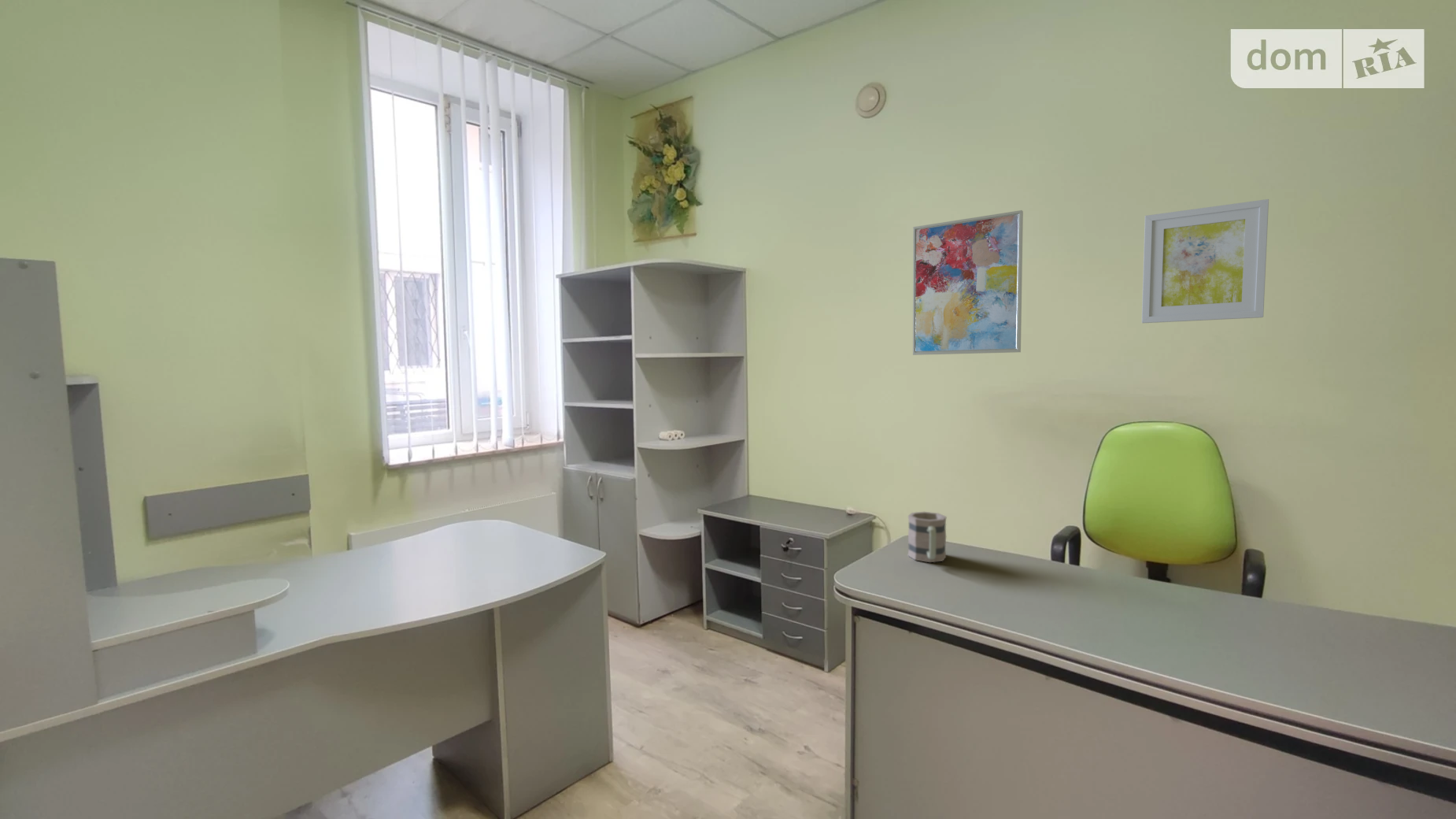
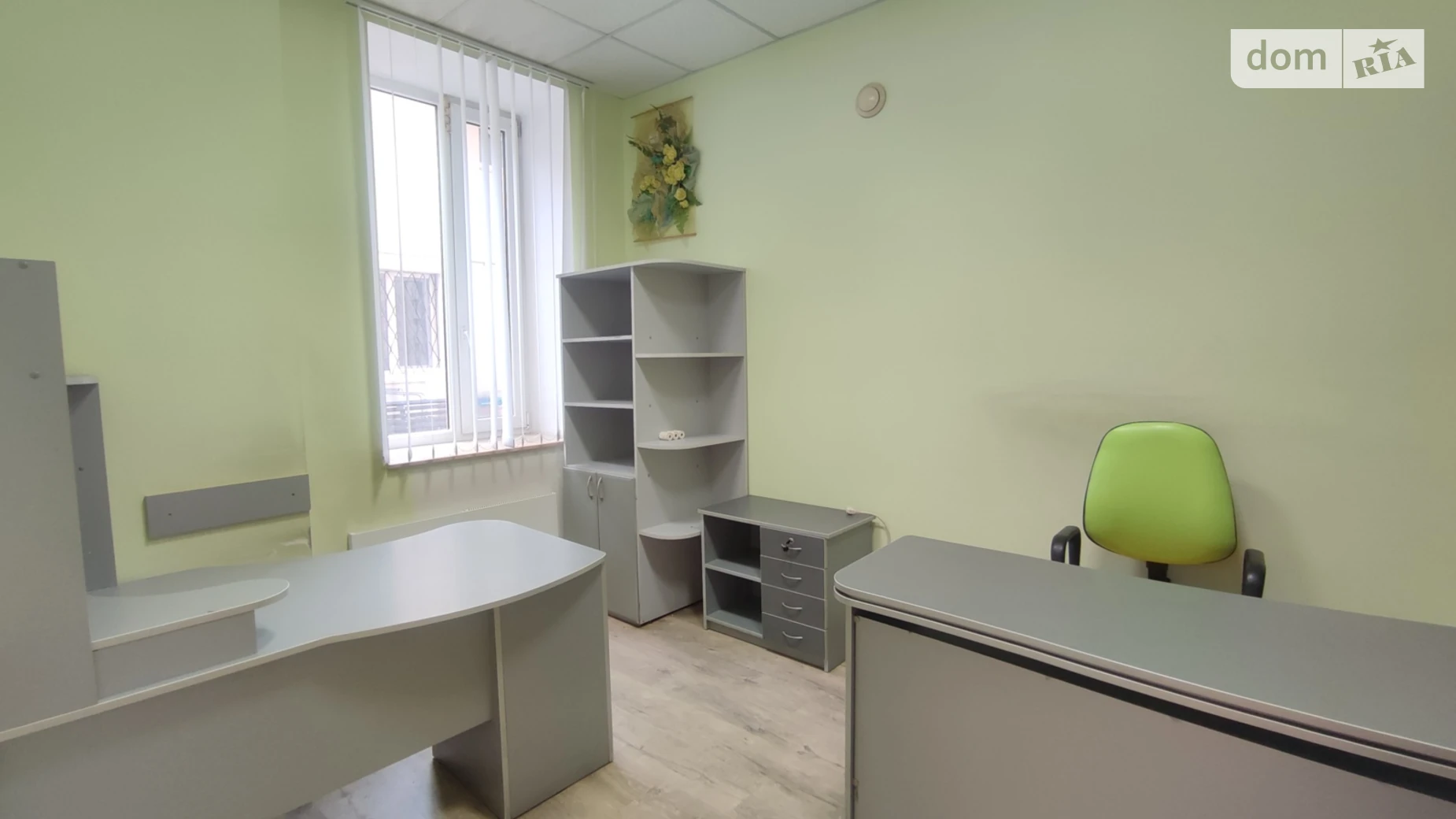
- wall art [912,209,1024,356]
- wall art [1141,198,1269,324]
- mug [907,511,948,563]
